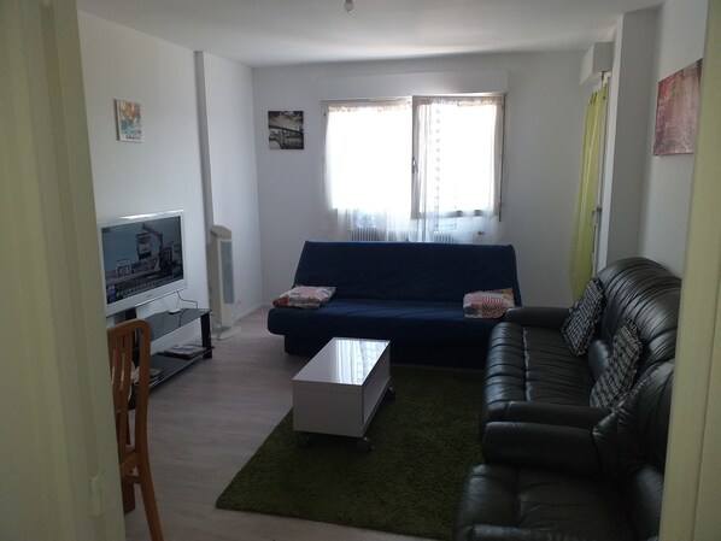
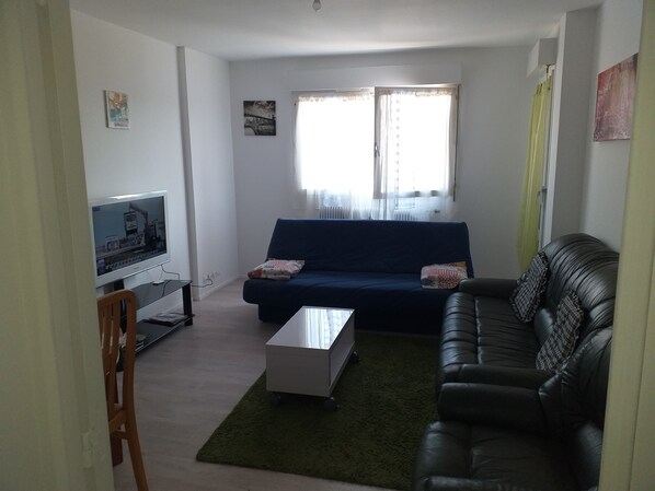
- air purifier [204,224,242,341]
